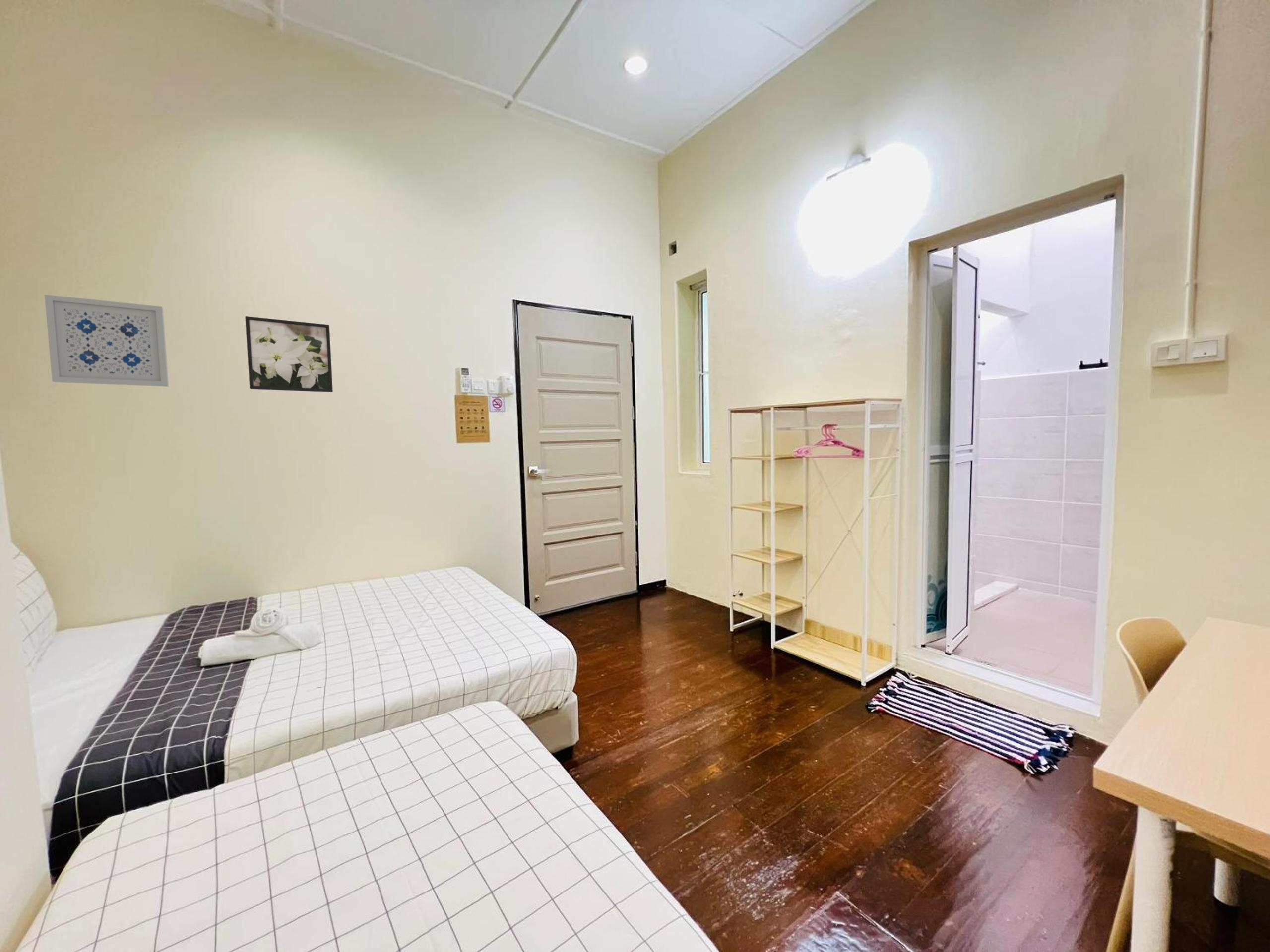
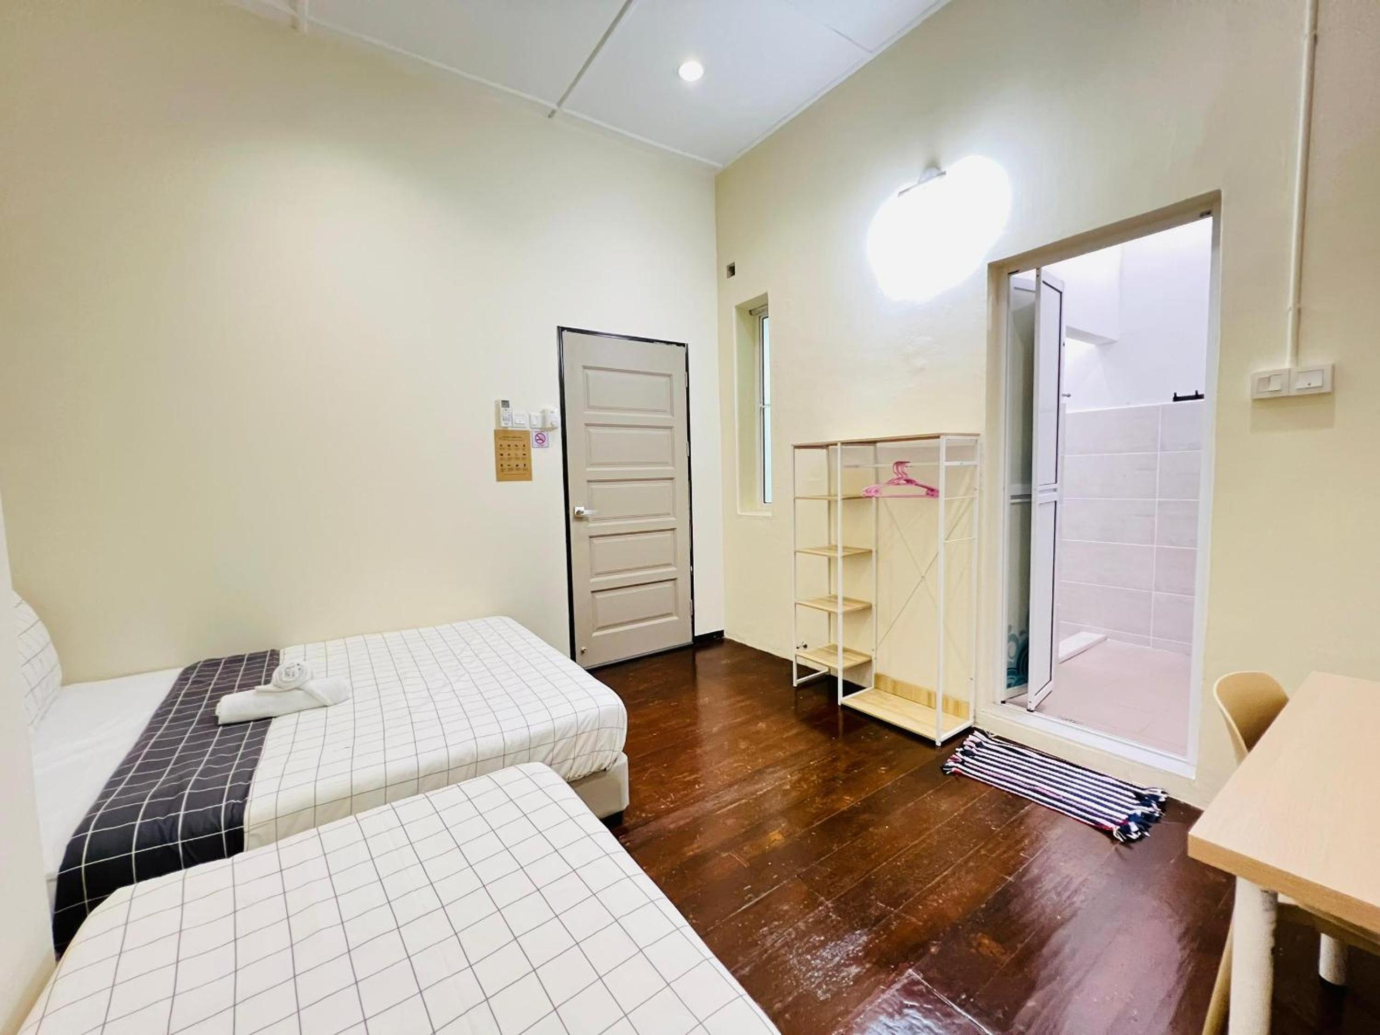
- wall art [44,294,169,387]
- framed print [245,316,333,393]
